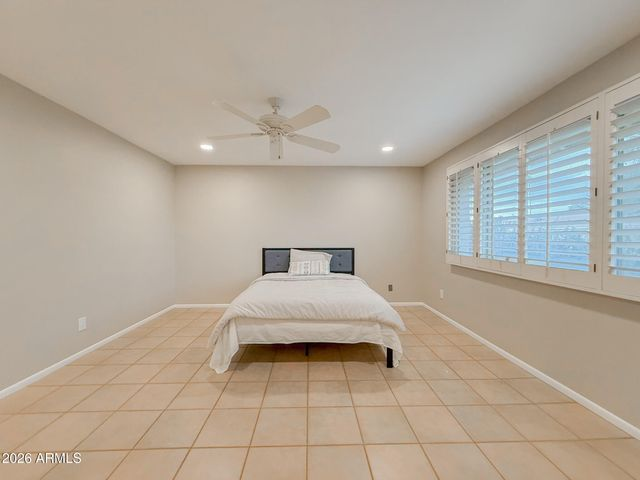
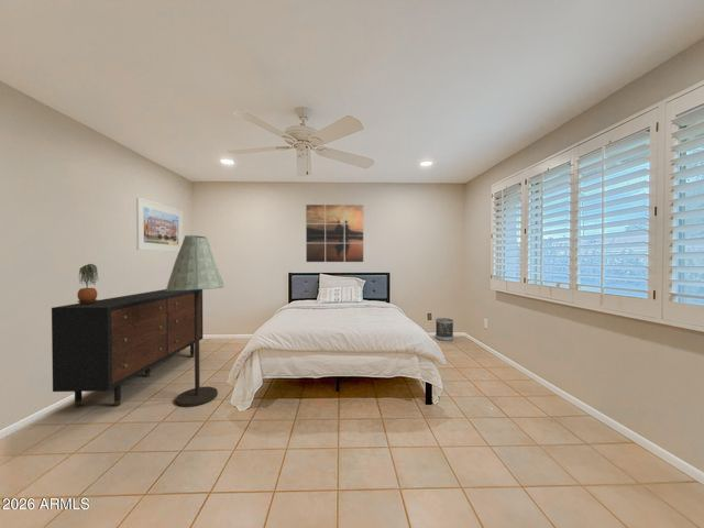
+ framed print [135,196,184,253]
+ potted plant [76,263,100,304]
+ dresser [51,288,204,407]
+ floor lamp [165,234,226,408]
+ wastebasket [435,317,454,342]
+ wall art [305,204,364,263]
